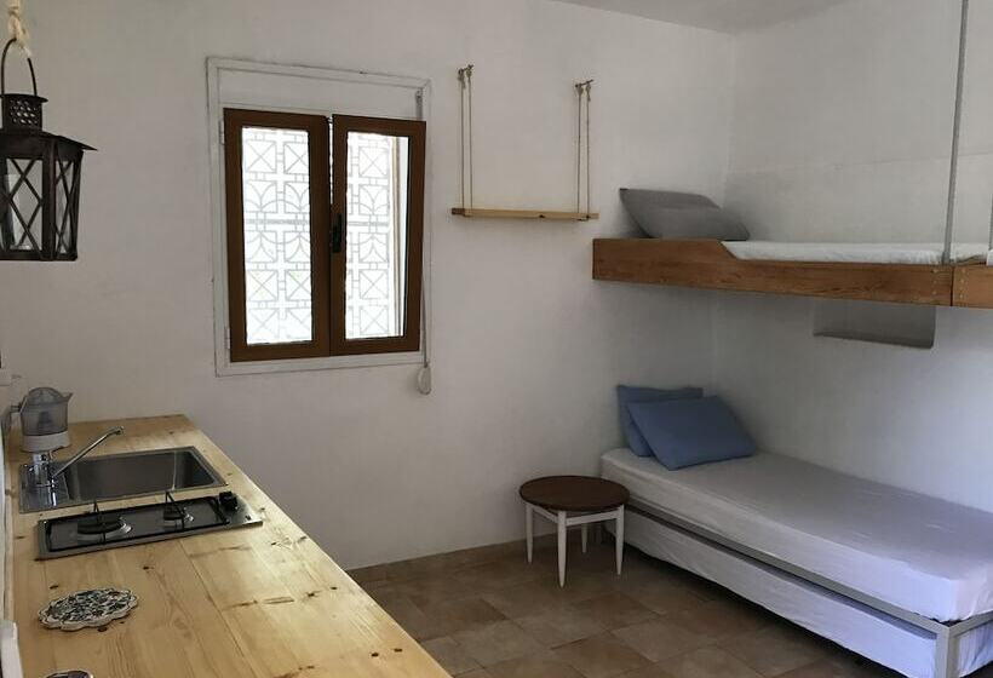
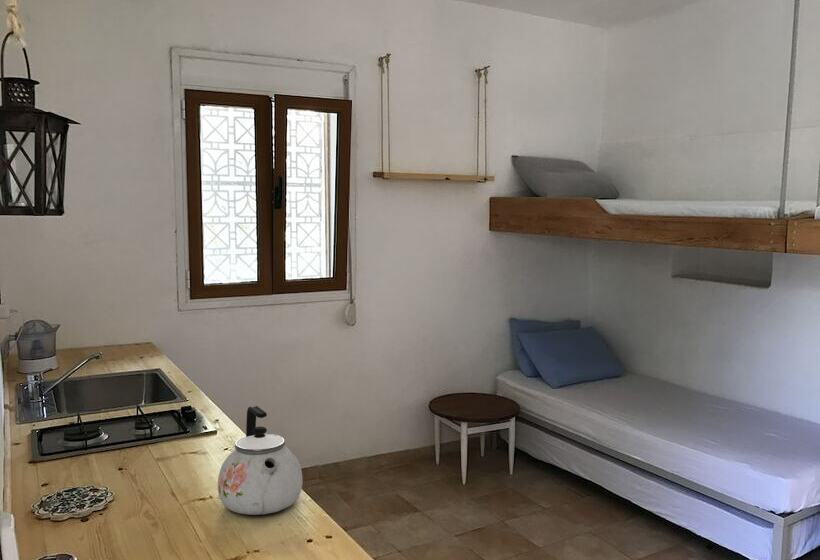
+ kettle [217,405,304,516]
